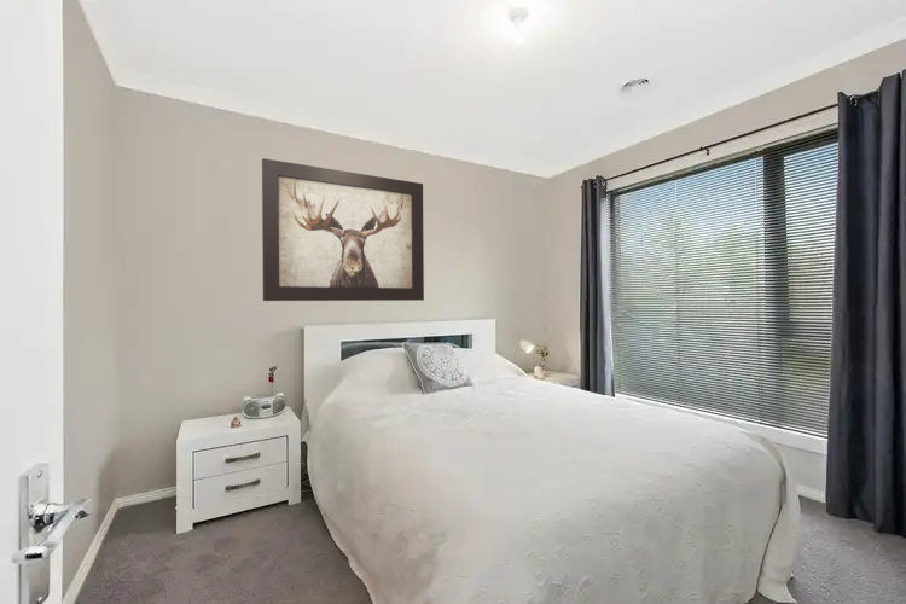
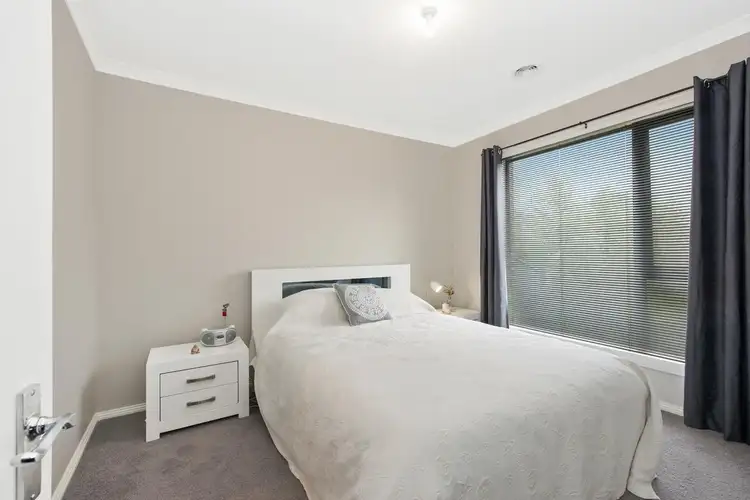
- wall art [261,157,425,302]
